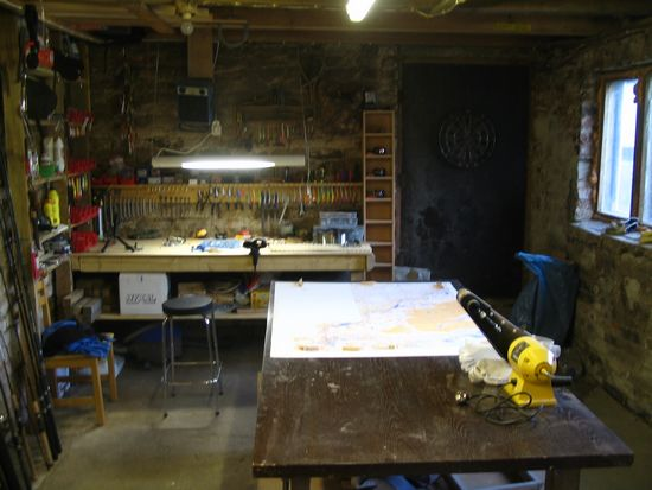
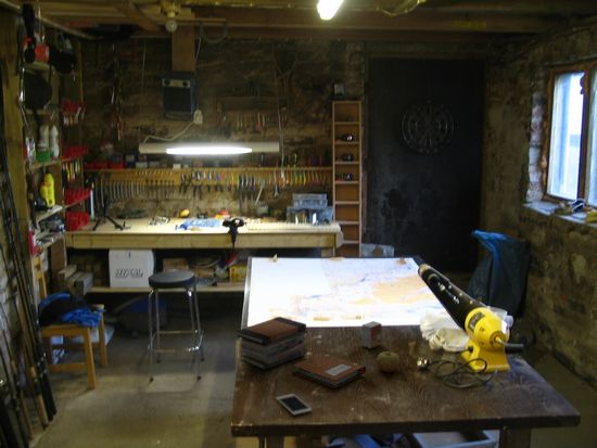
+ book stack [236,316,308,371]
+ cell phone [275,393,313,417]
+ notebook [292,351,367,389]
+ apple [376,350,401,373]
+ small box [361,320,383,349]
